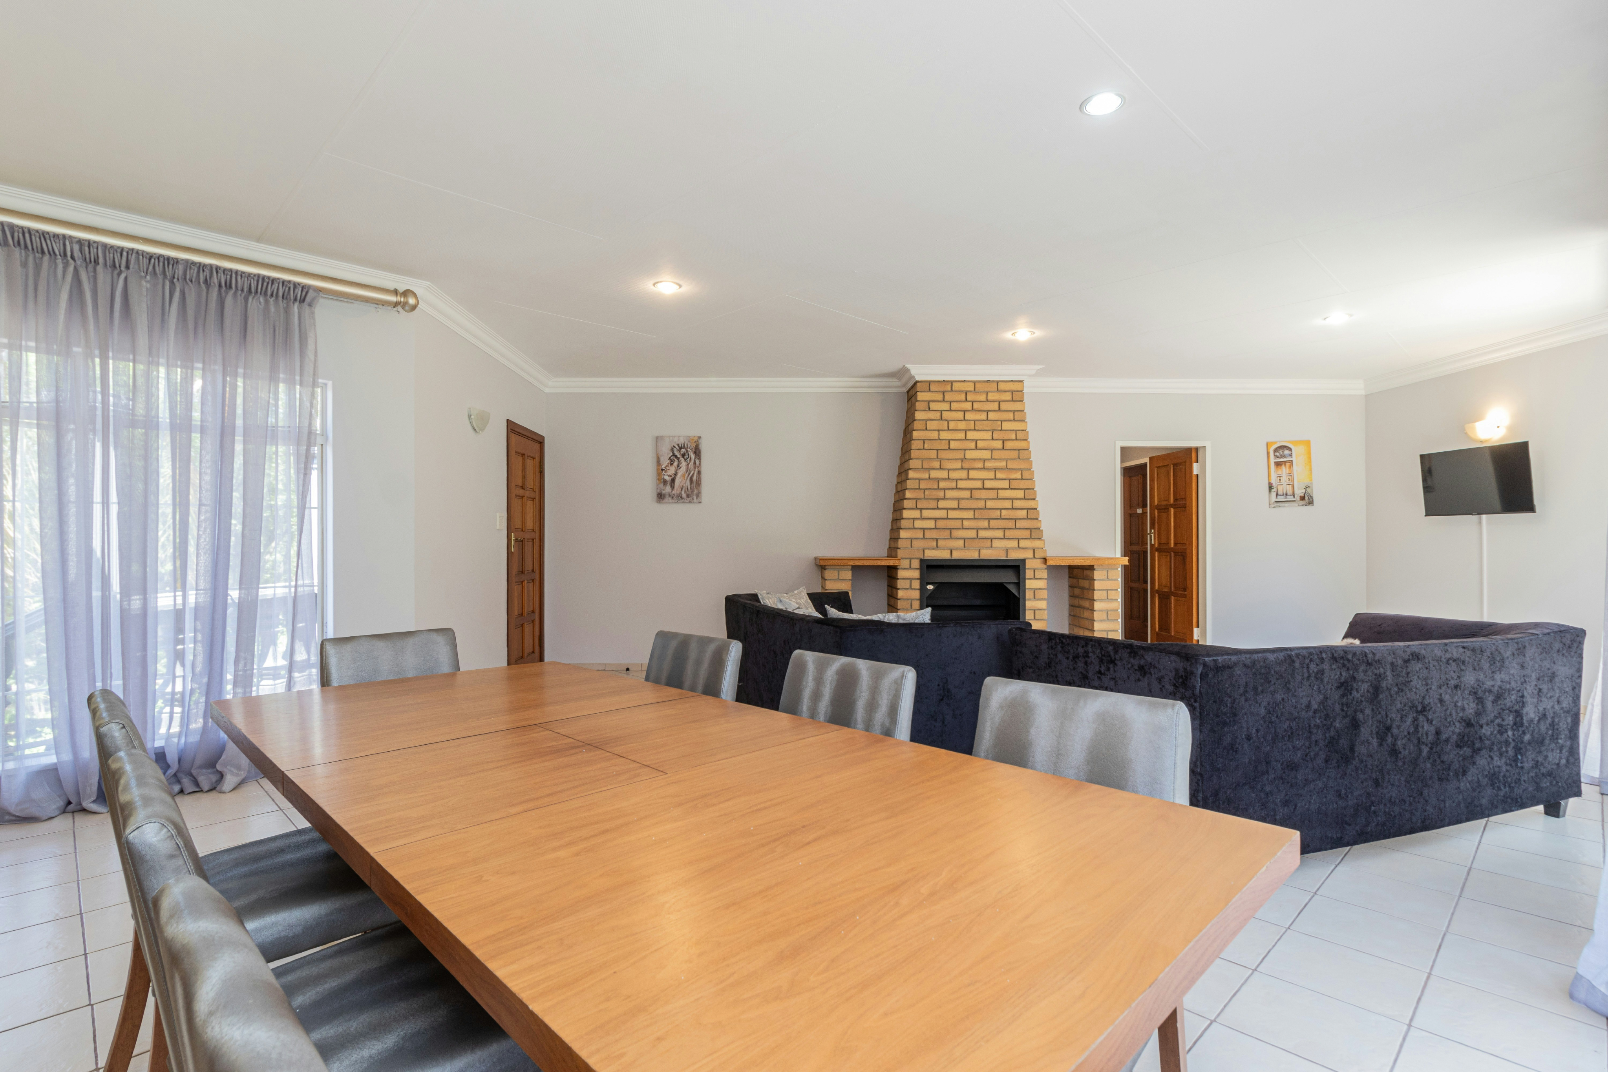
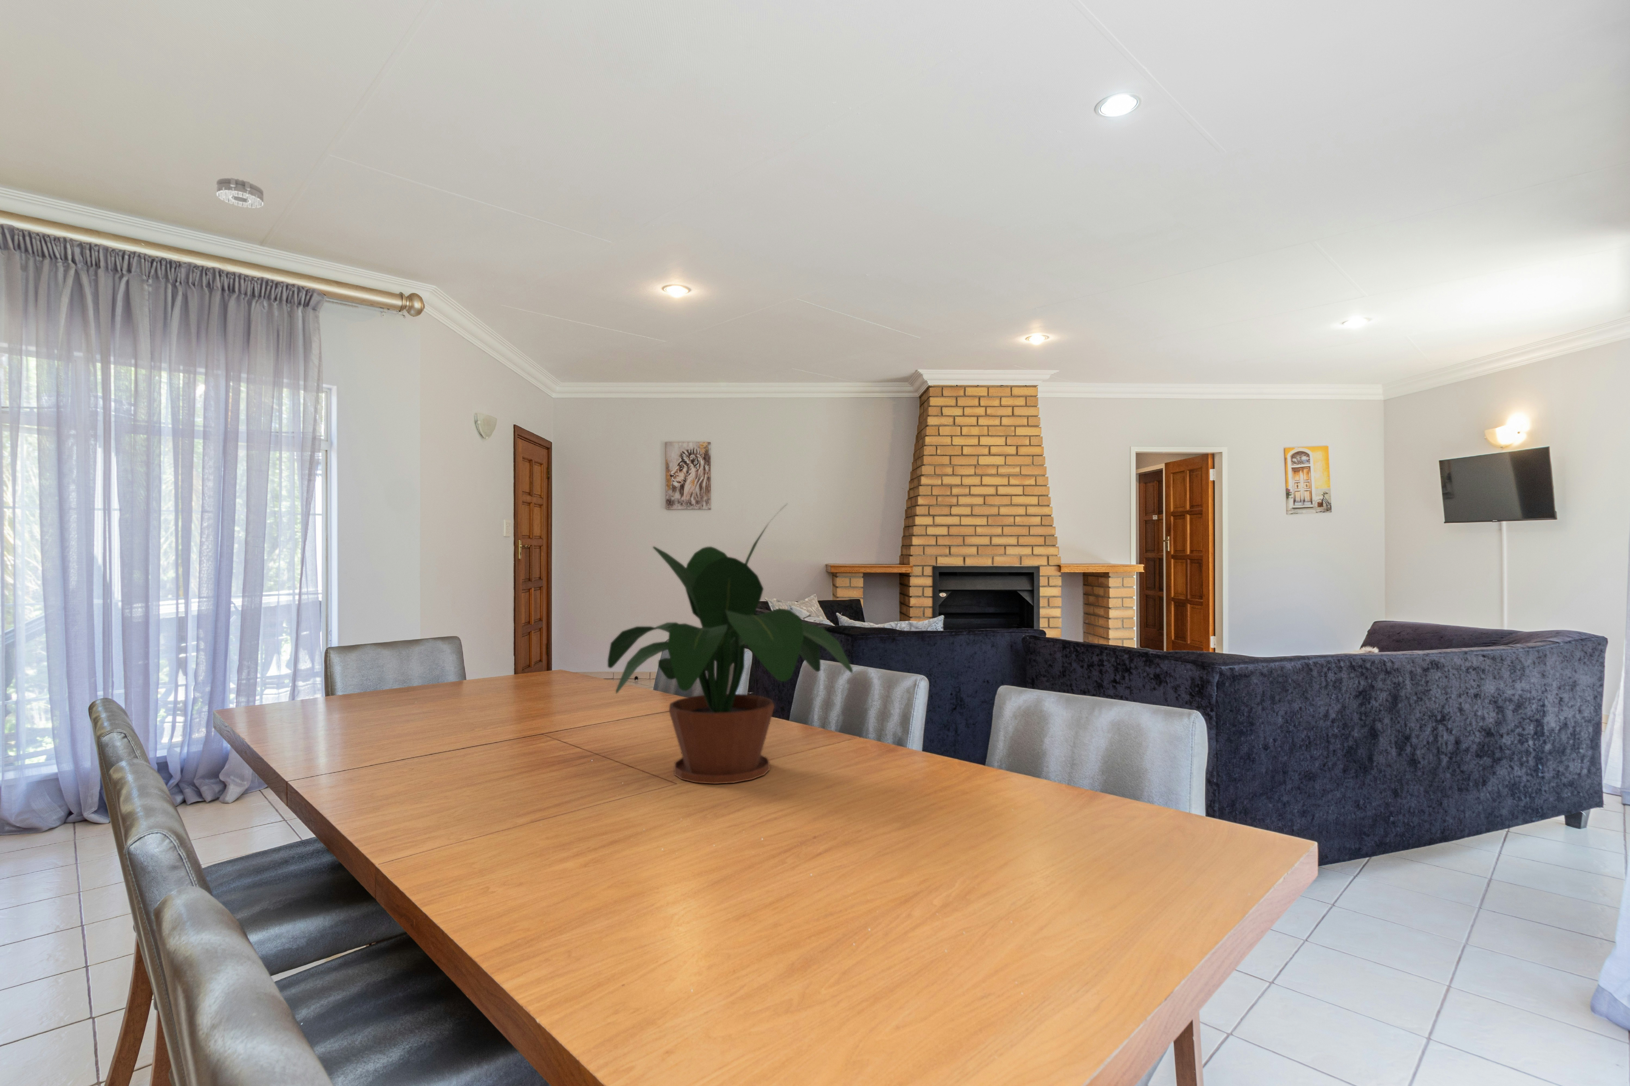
+ smoke detector [216,177,264,208]
+ potted plant [608,502,853,784]
